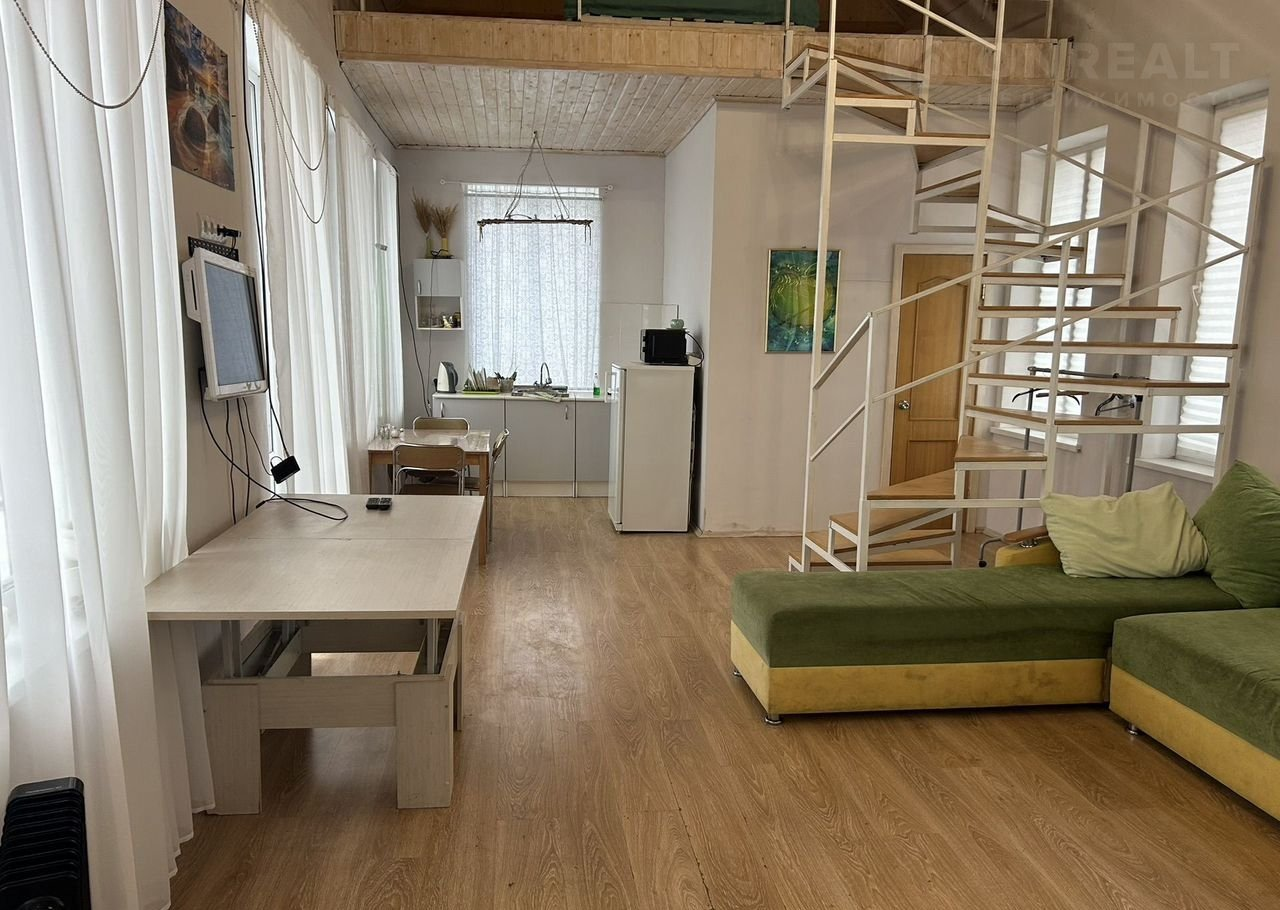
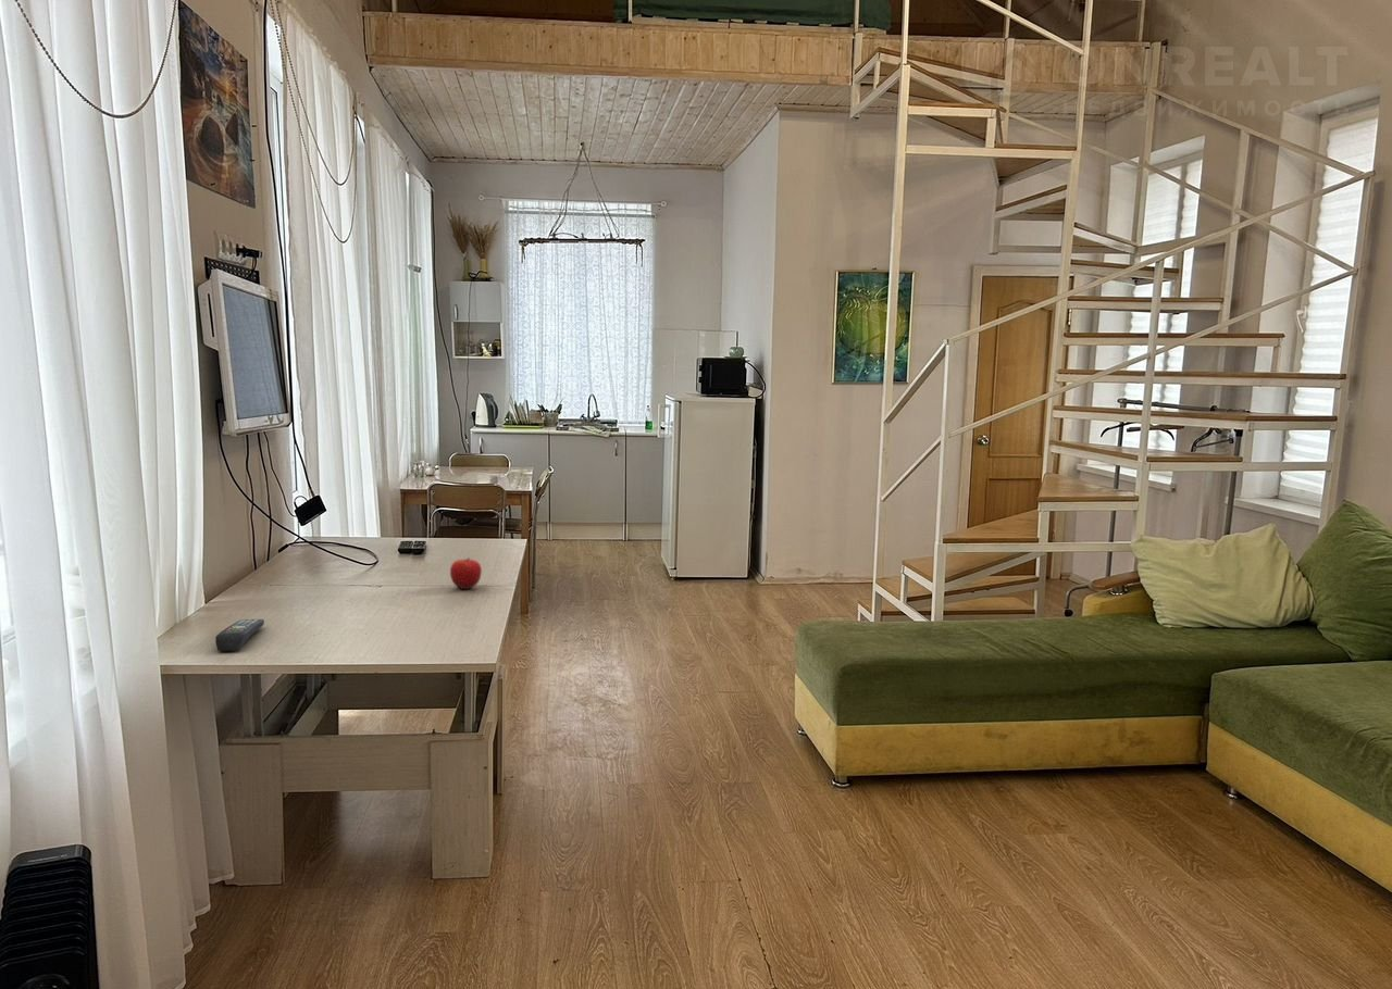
+ fruit [449,556,483,590]
+ remote control [214,618,265,652]
